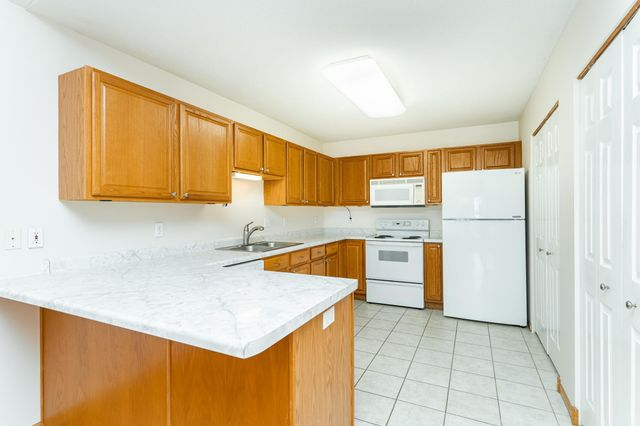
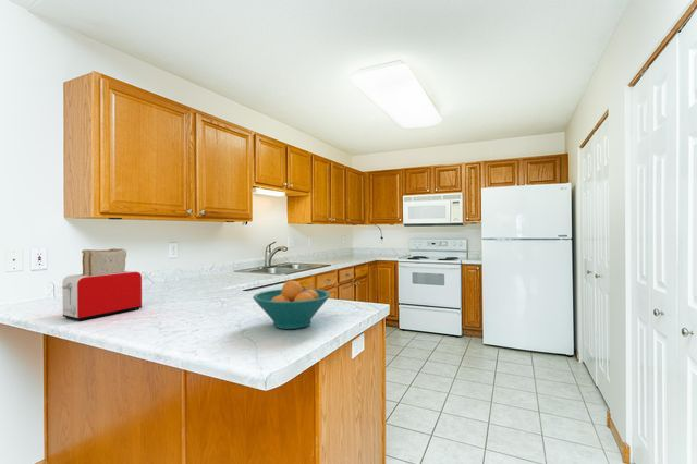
+ fruit bowl [252,280,331,330]
+ toaster [61,247,143,322]
